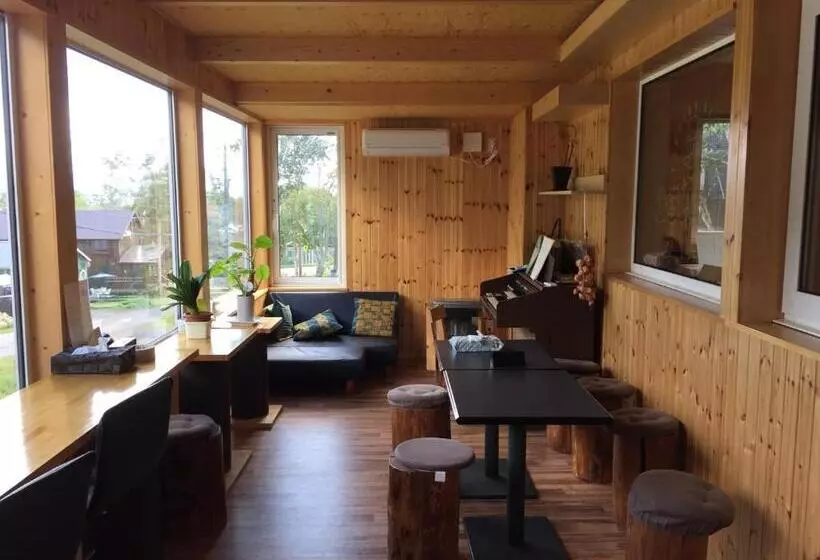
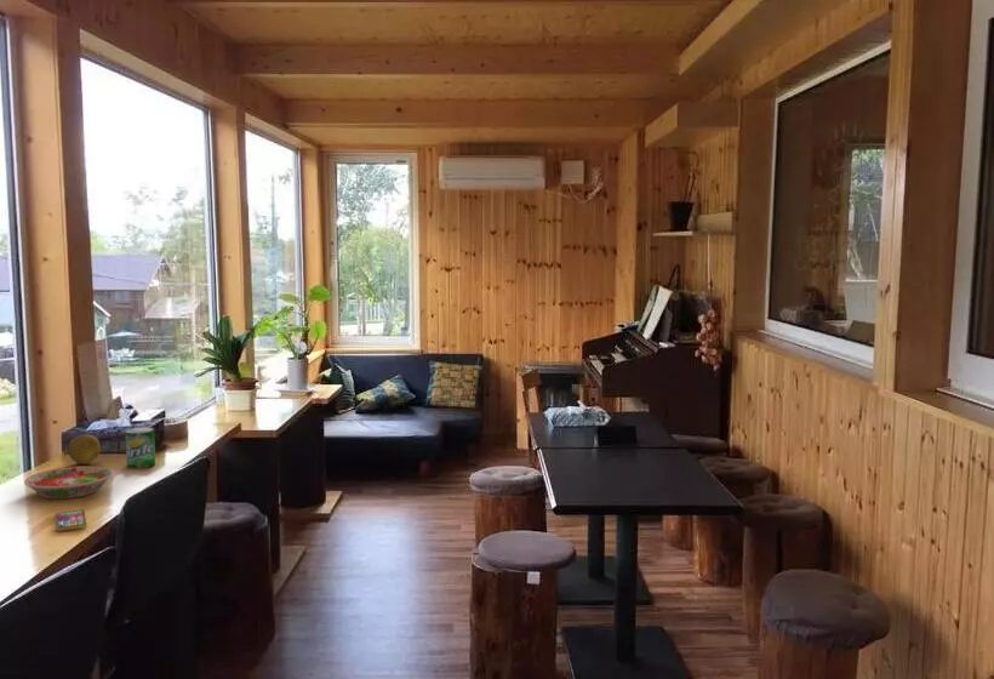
+ fruit [67,433,102,464]
+ smartphone [53,509,88,532]
+ bowl [23,464,115,500]
+ beverage can [124,427,156,469]
